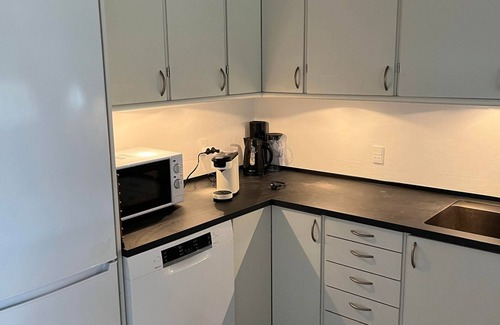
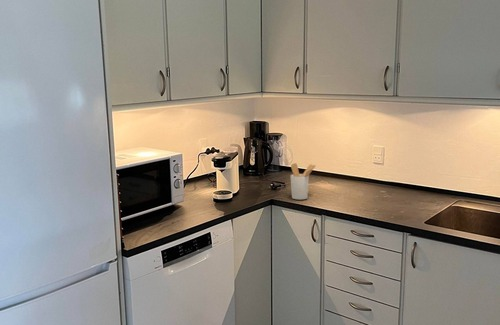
+ utensil holder [290,162,317,200]
